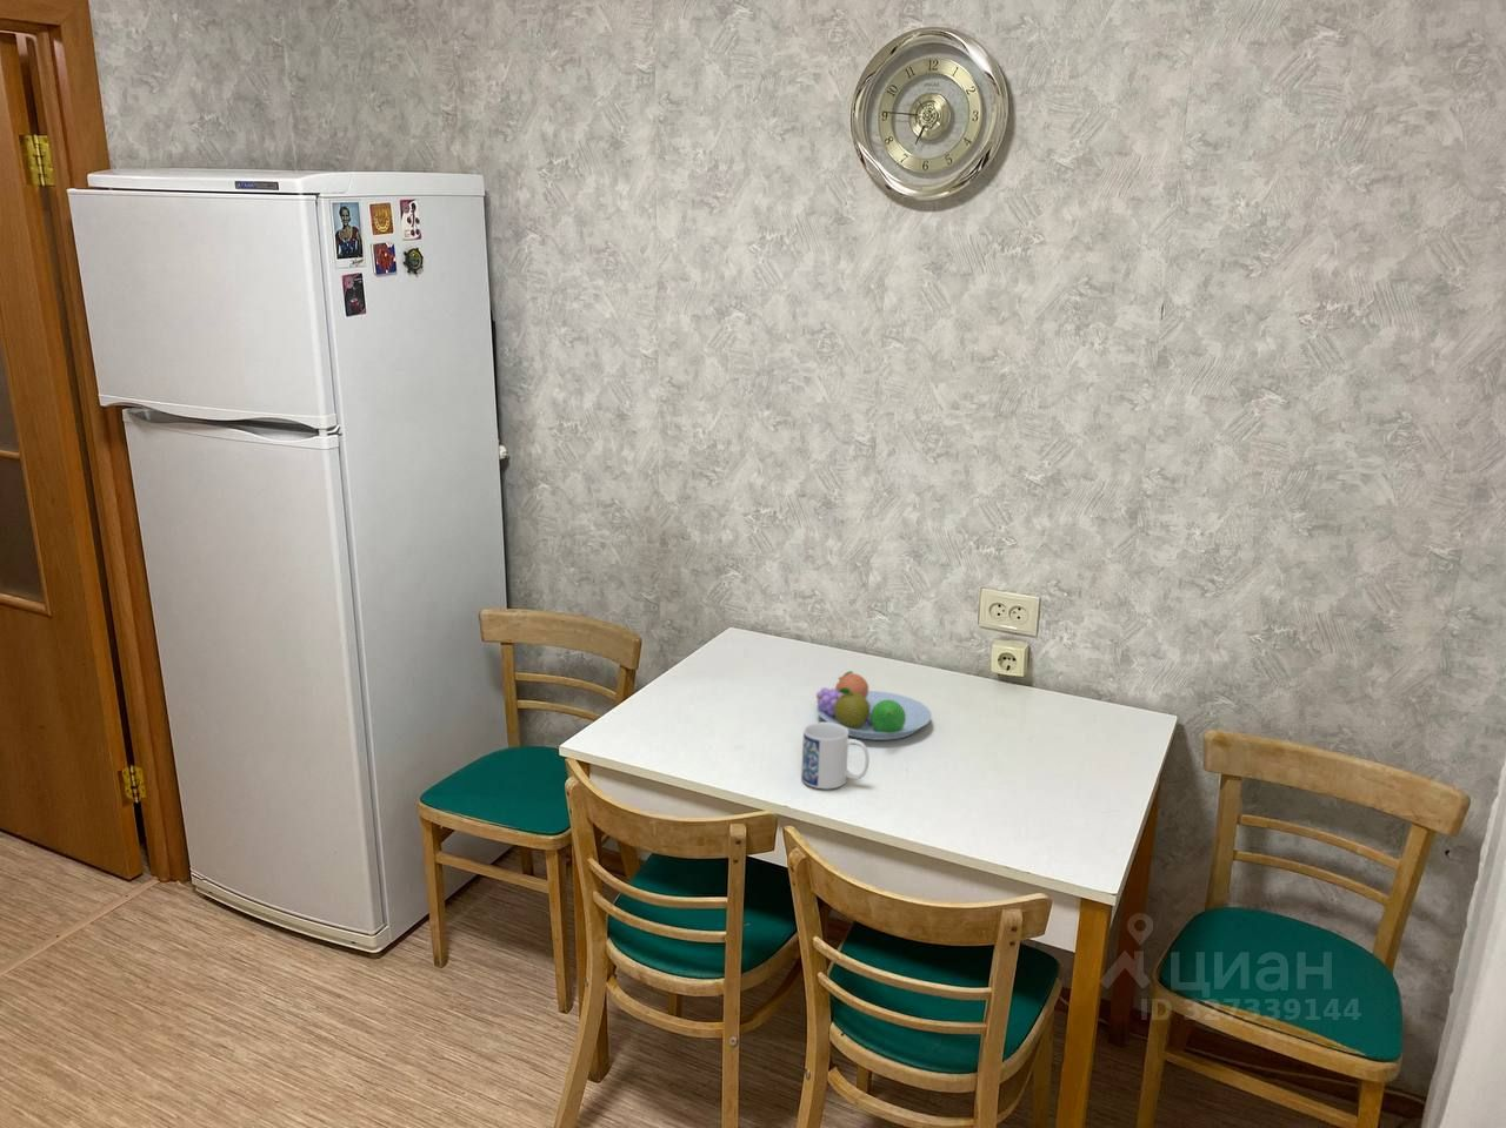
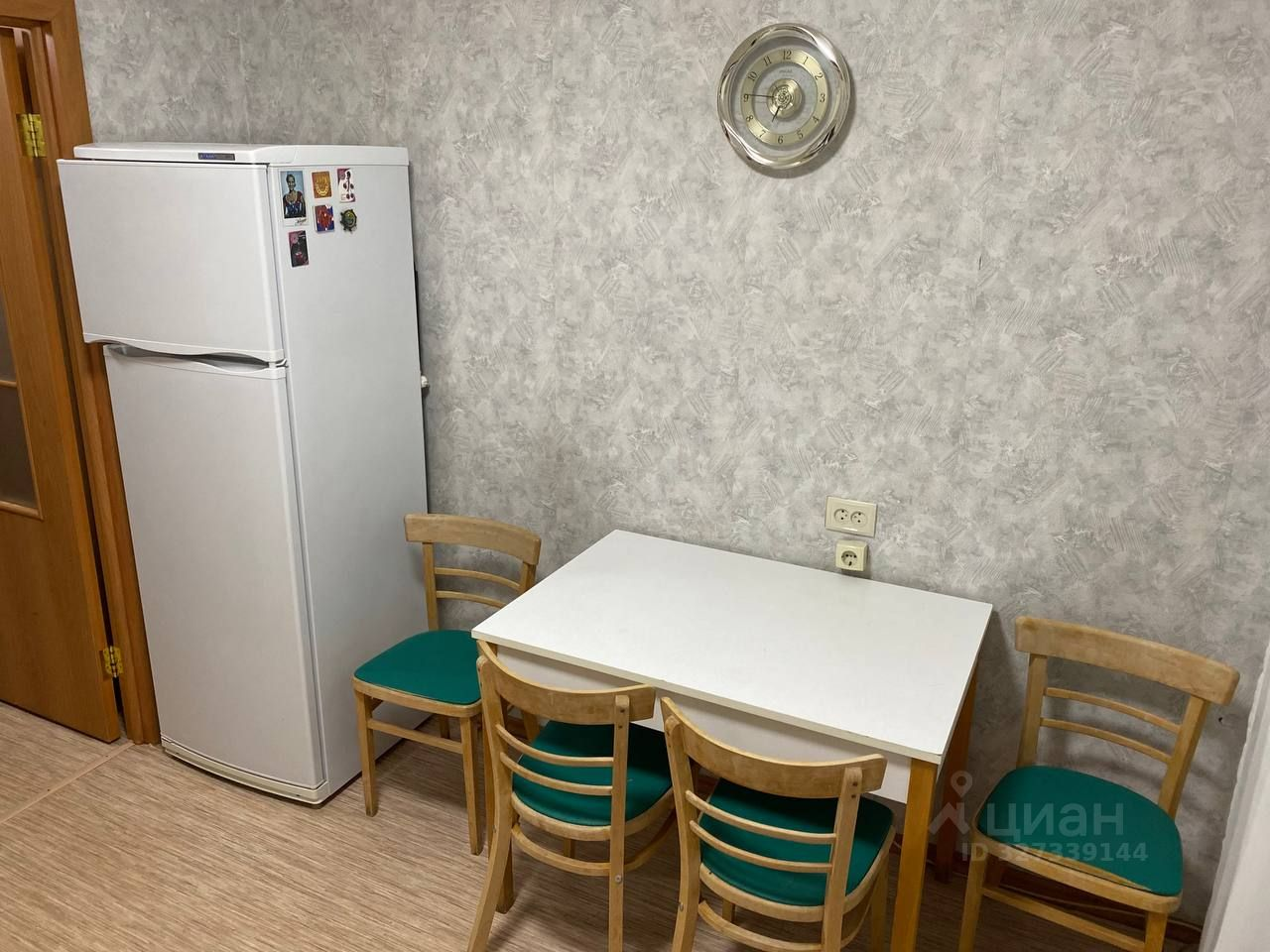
- mug [800,722,870,789]
- fruit bowl [816,669,933,742]
